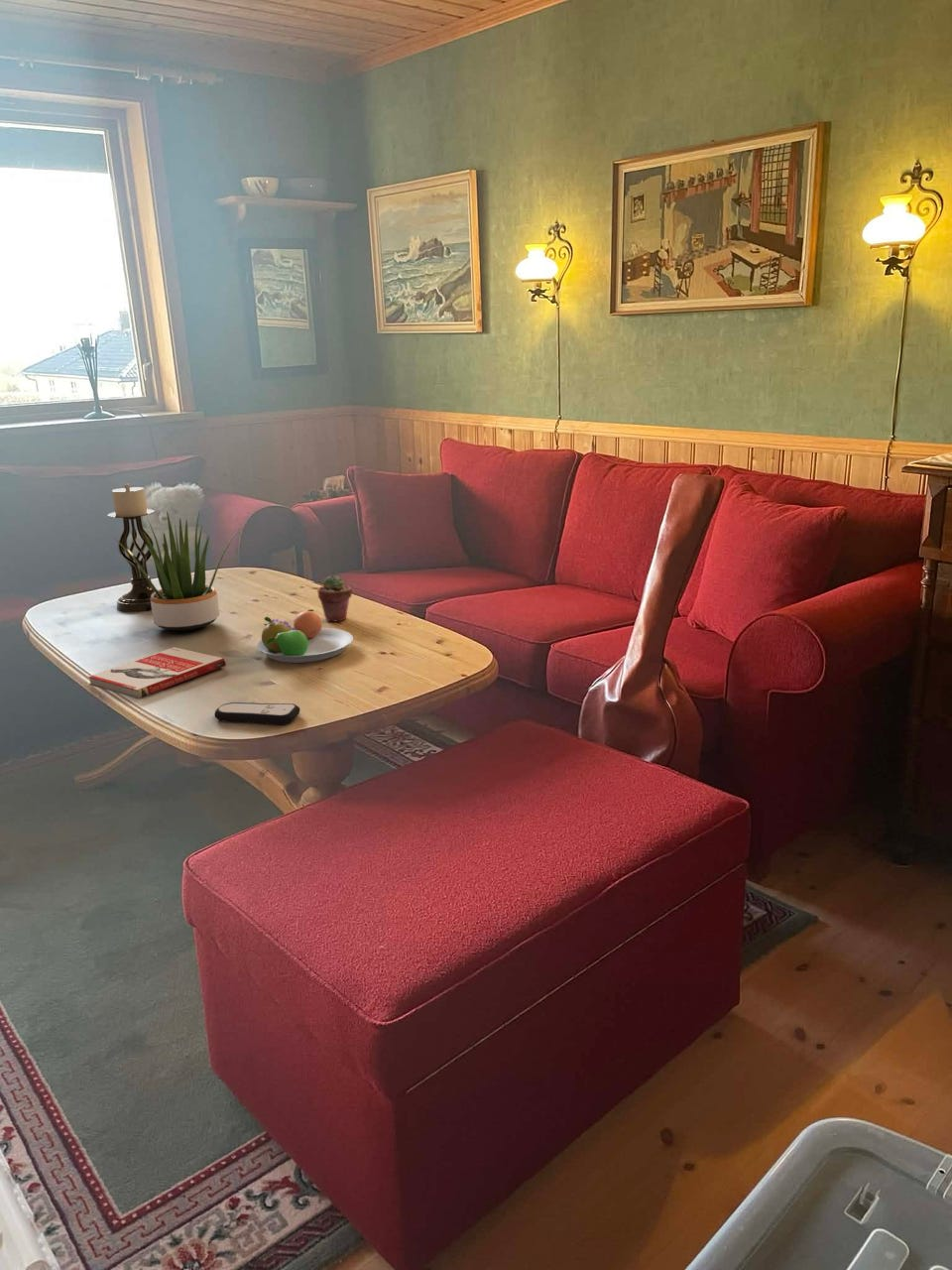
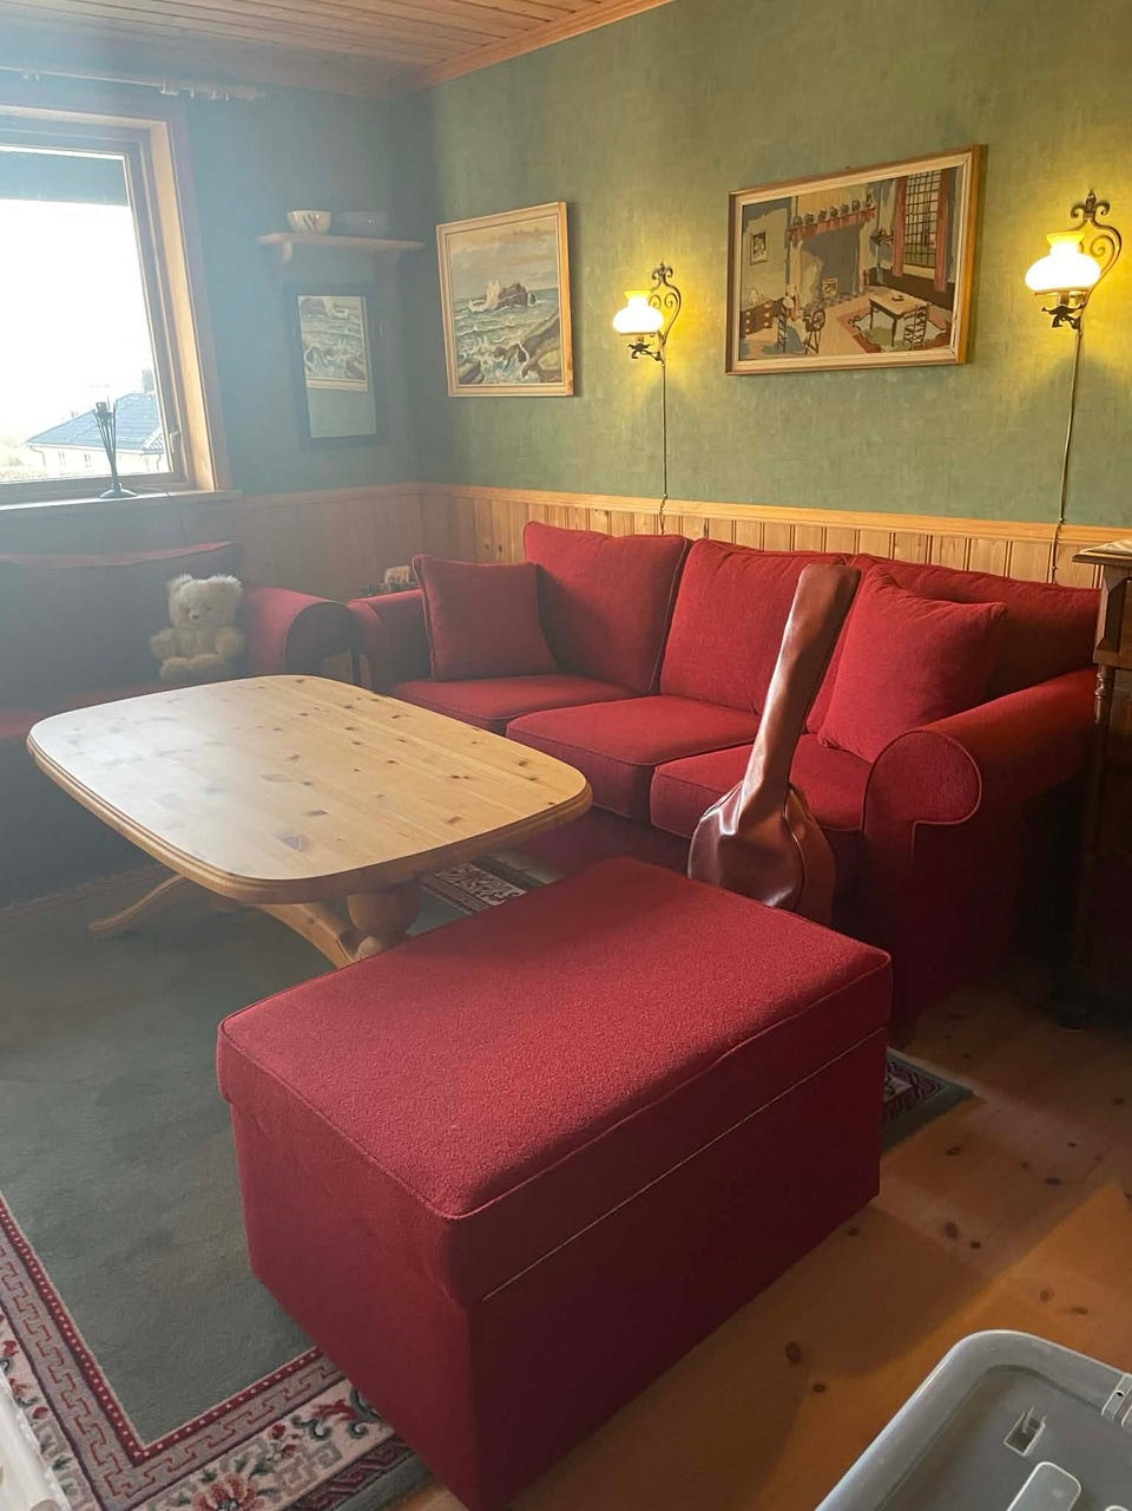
- book [87,646,227,699]
- potted plant [113,511,241,632]
- candle holder [107,483,156,612]
- potted succulent [316,573,353,623]
- remote control [213,701,301,725]
- fruit bowl [256,608,354,664]
